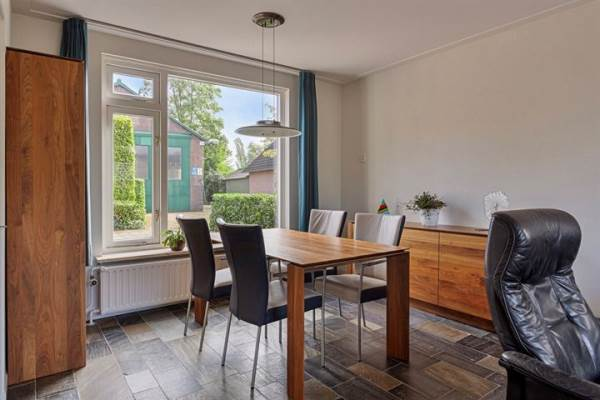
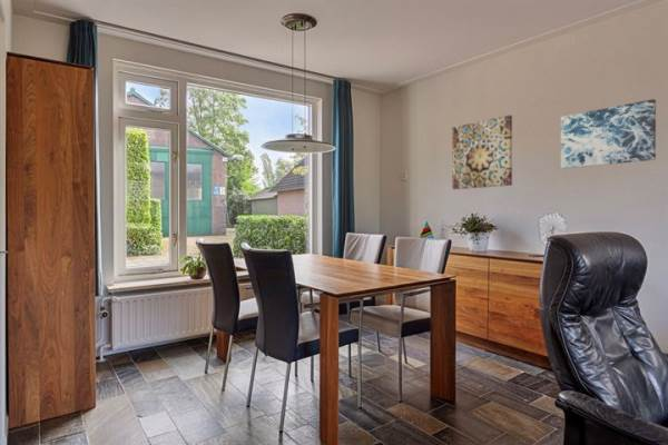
+ wall art [560,98,657,169]
+ wall art [452,115,513,190]
